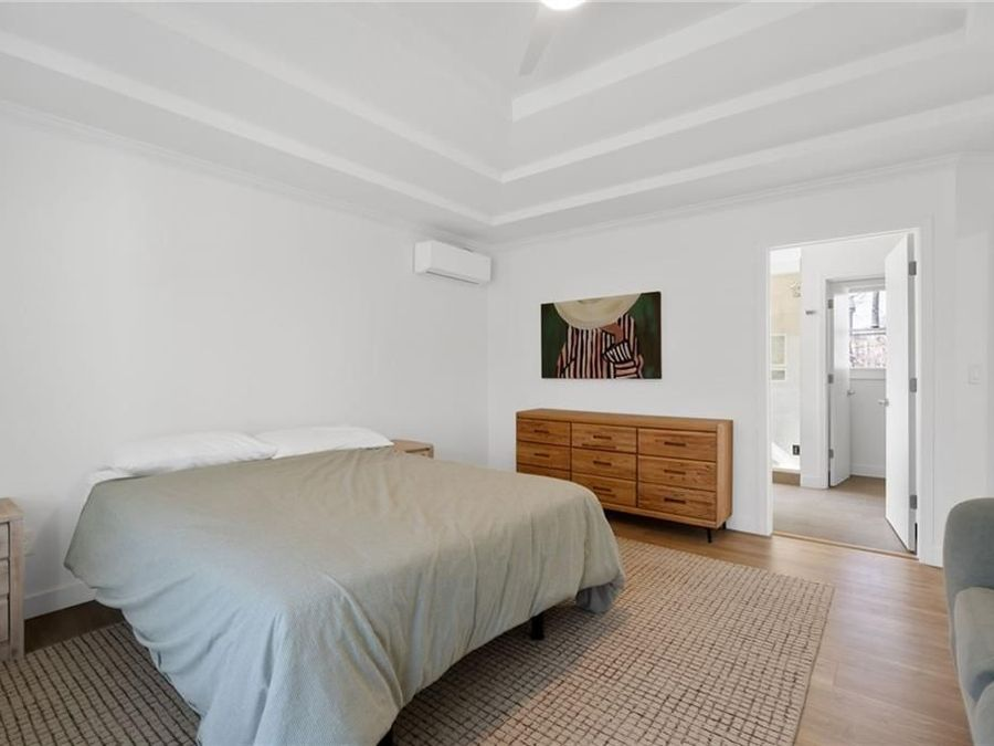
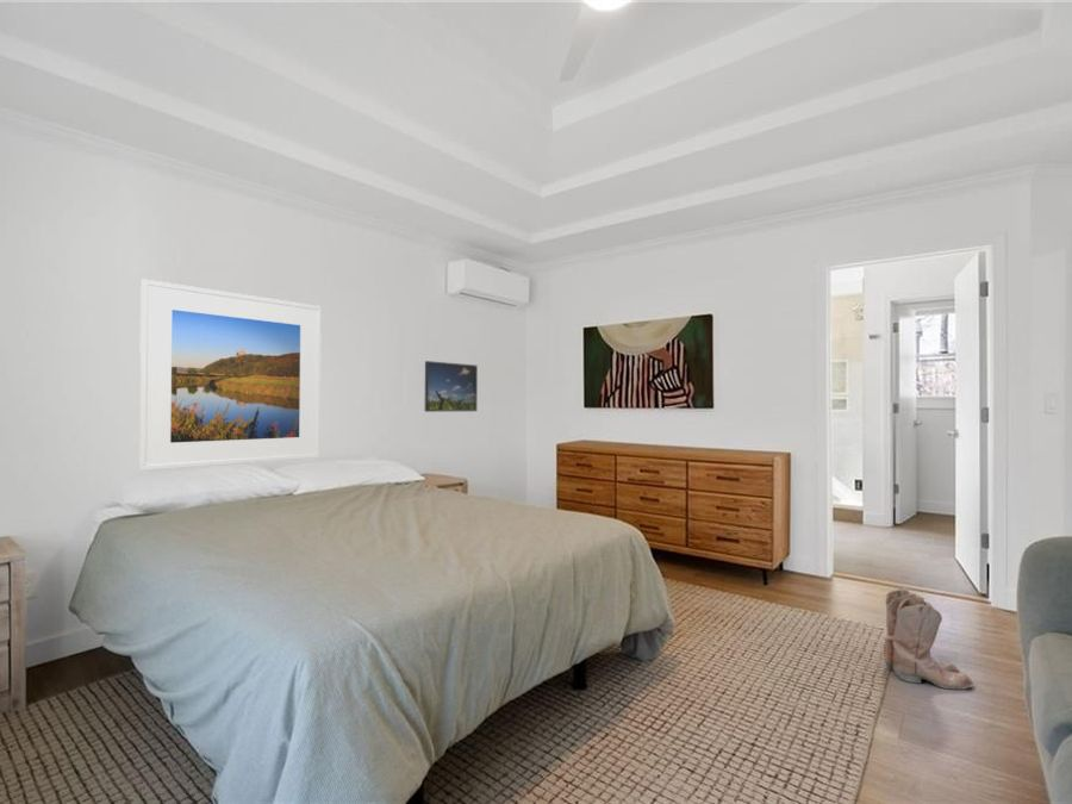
+ boots [883,587,976,691]
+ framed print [424,360,479,413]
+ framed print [137,278,323,472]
